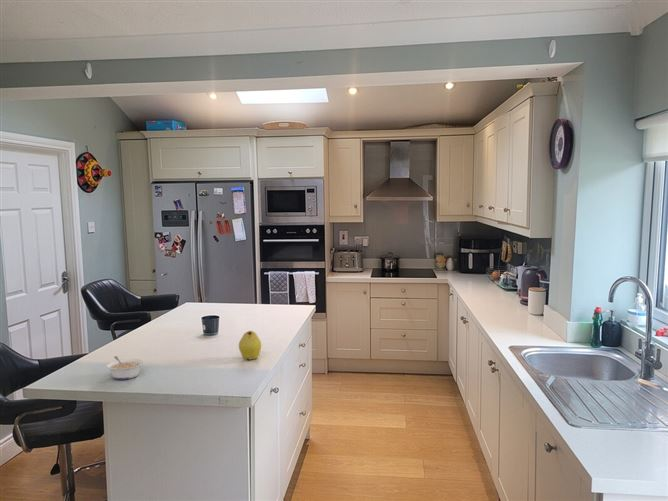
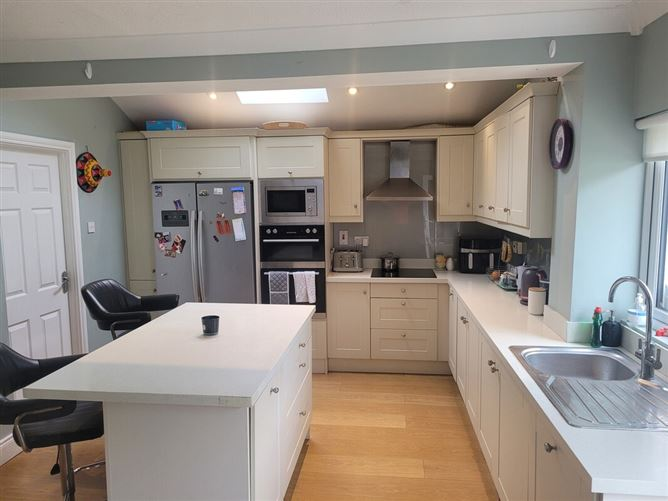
- legume [105,355,145,380]
- fruit [238,330,262,361]
